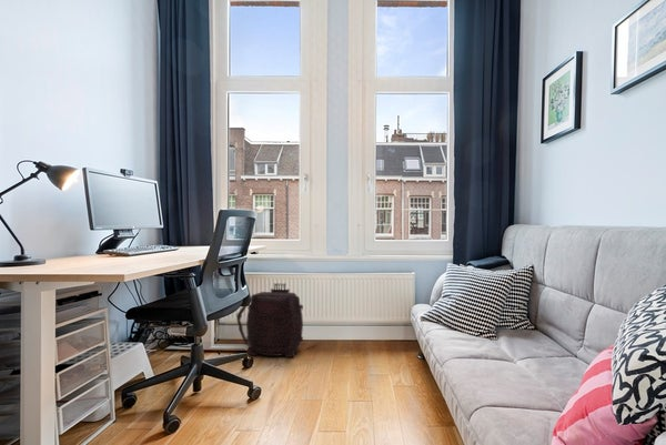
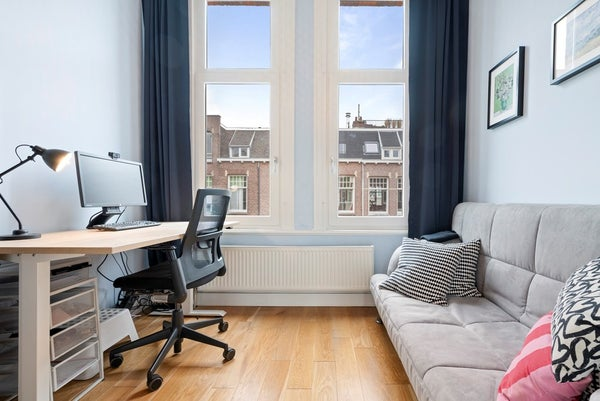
- backpack [235,282,304,358]
